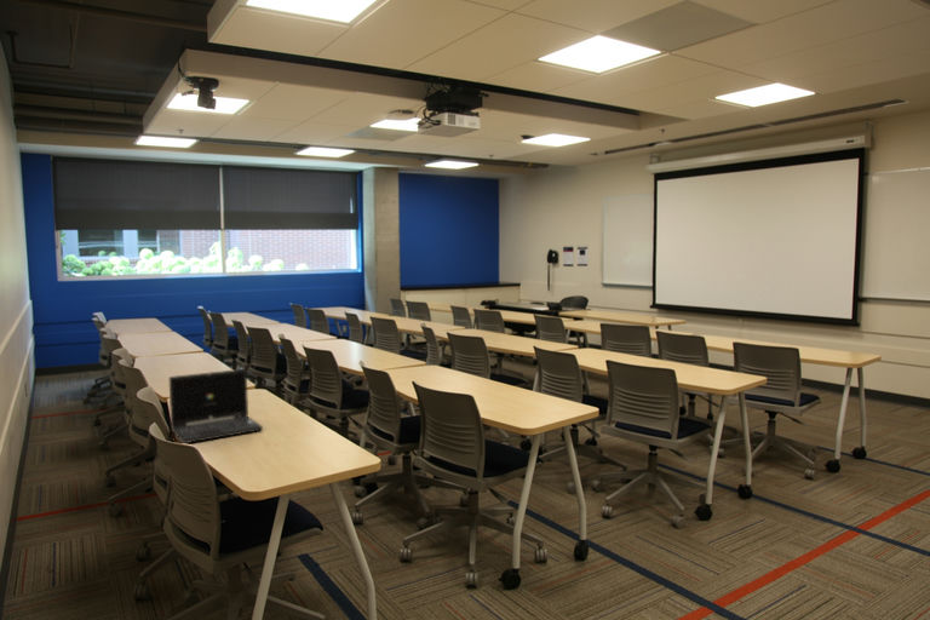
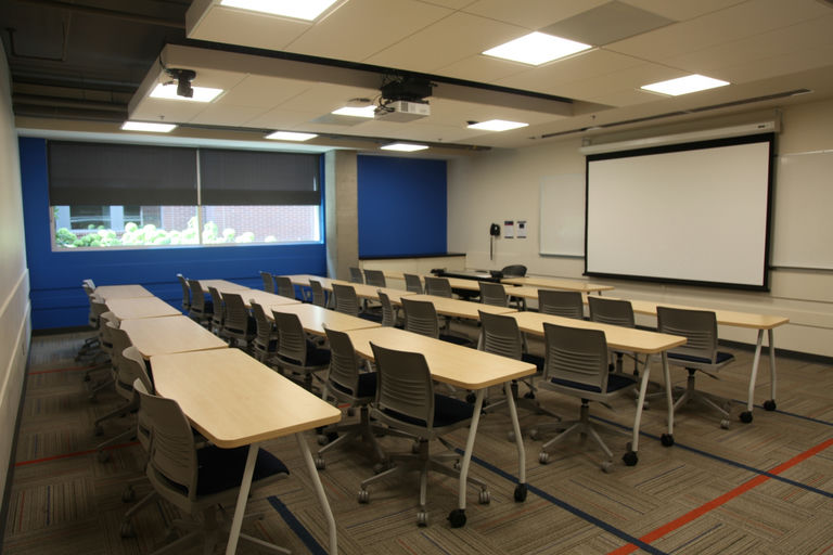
- laptop [168,368,264,444]
